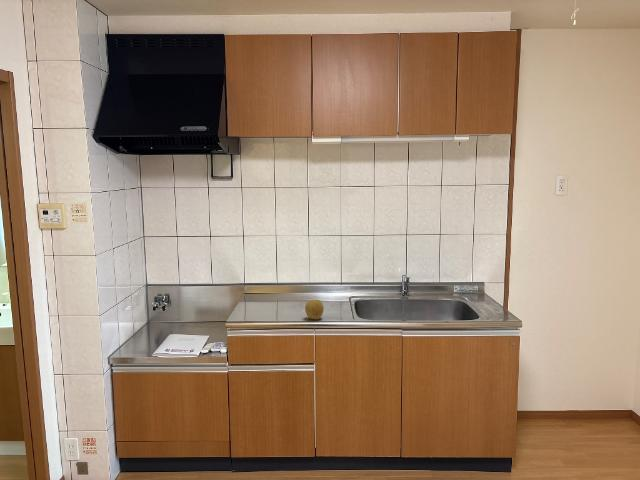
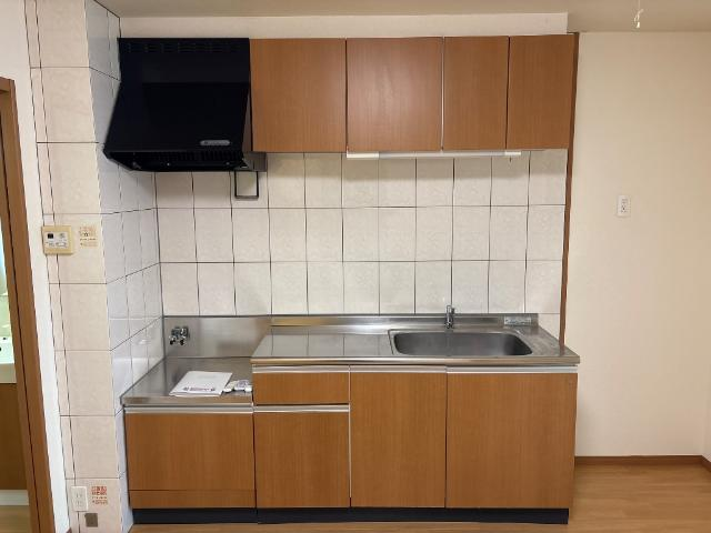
- fruit [304,299,325,321]
